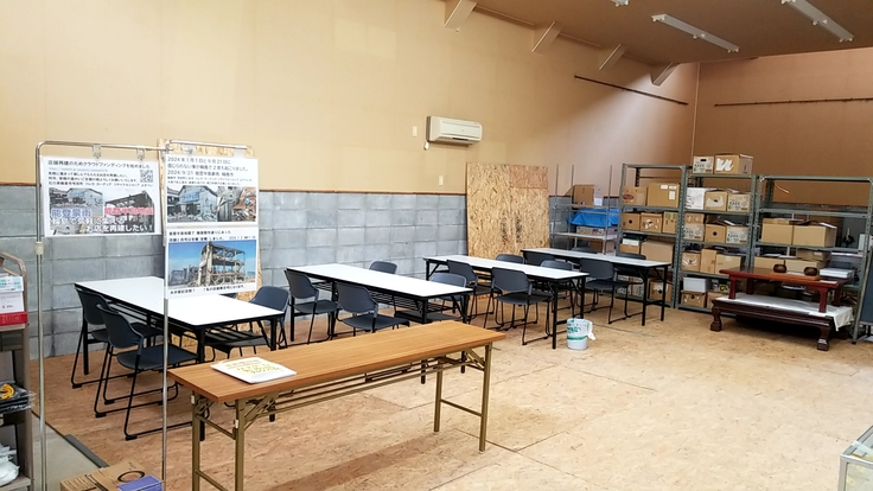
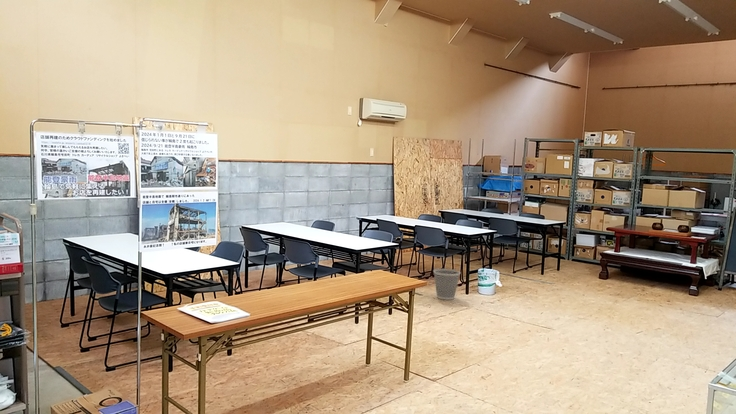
+ wastebasket [432,268,461,301]
